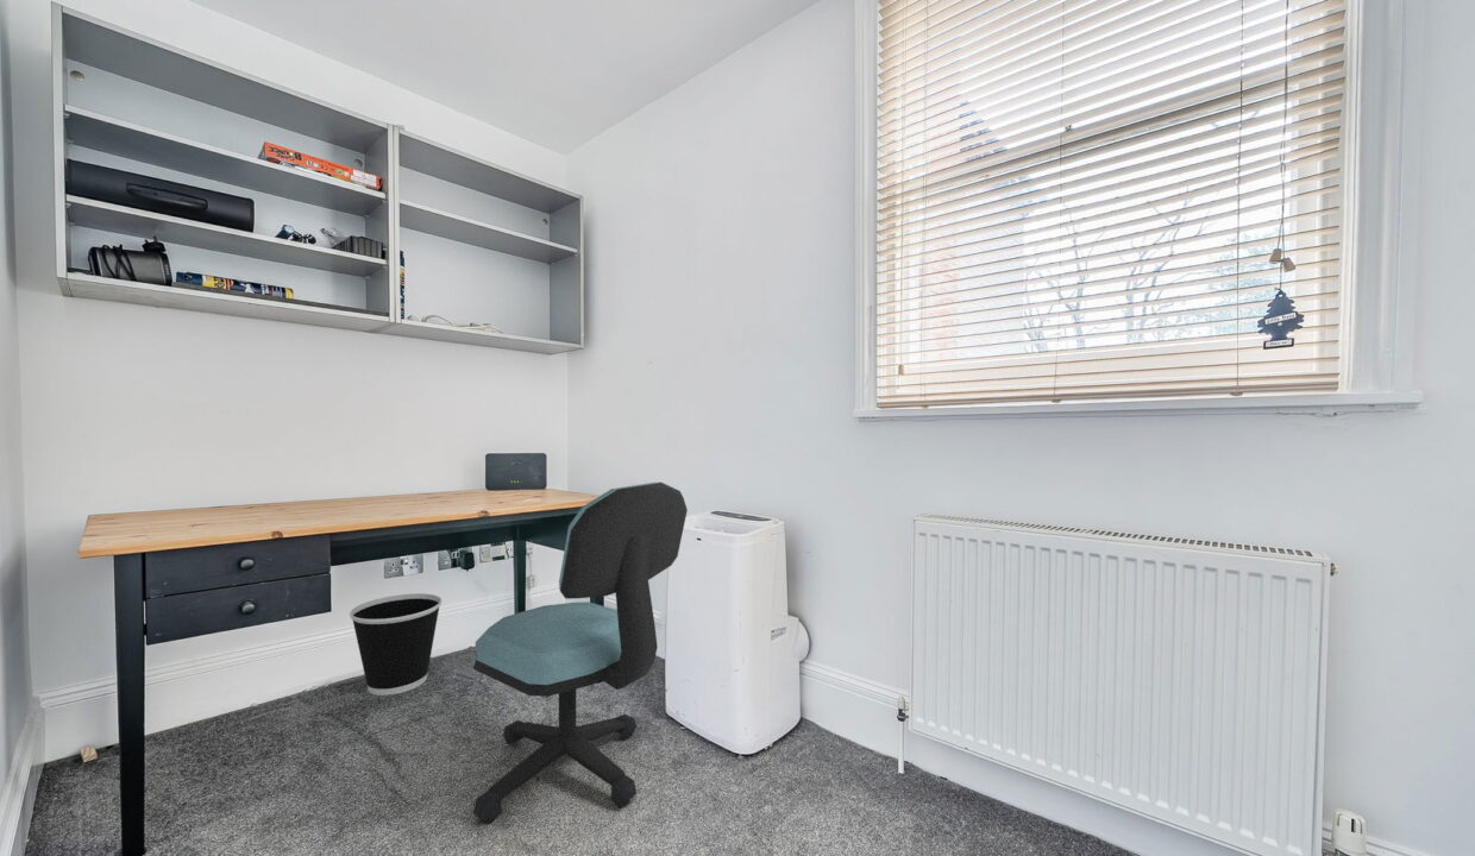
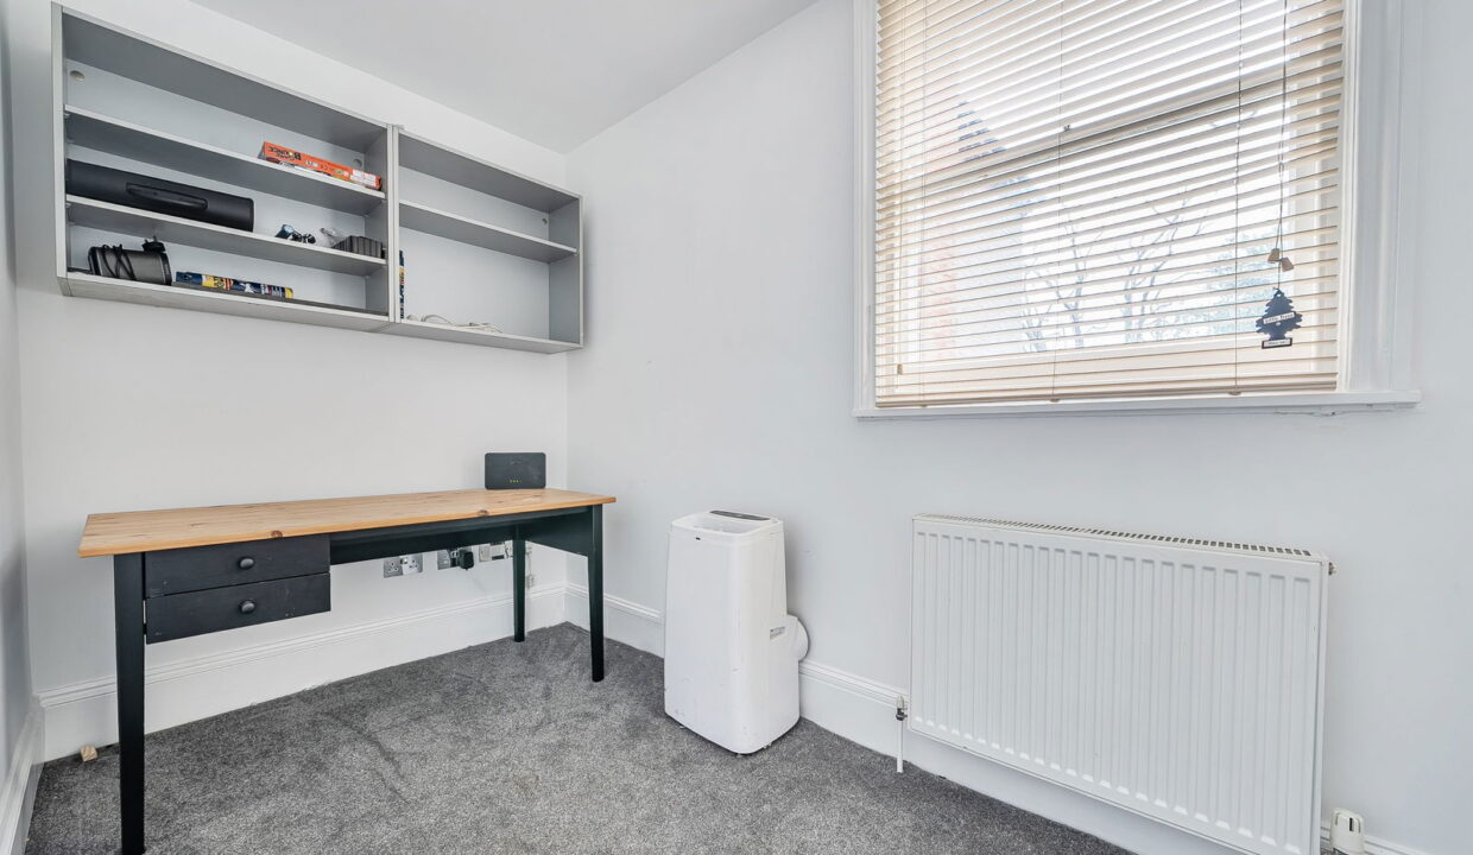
- office chair [472,480,689,825]
- wastebasket [349,592,442,697]
